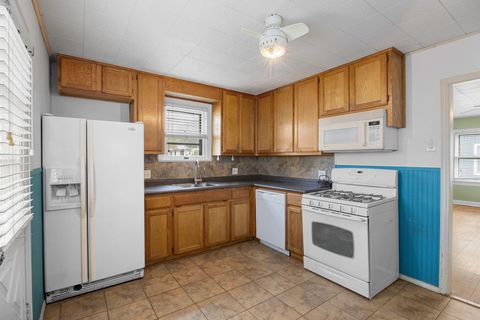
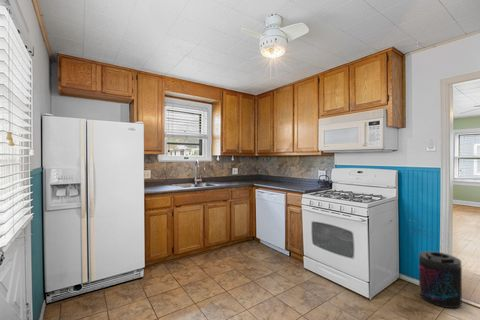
+ supplement container [418,250,463,309]
